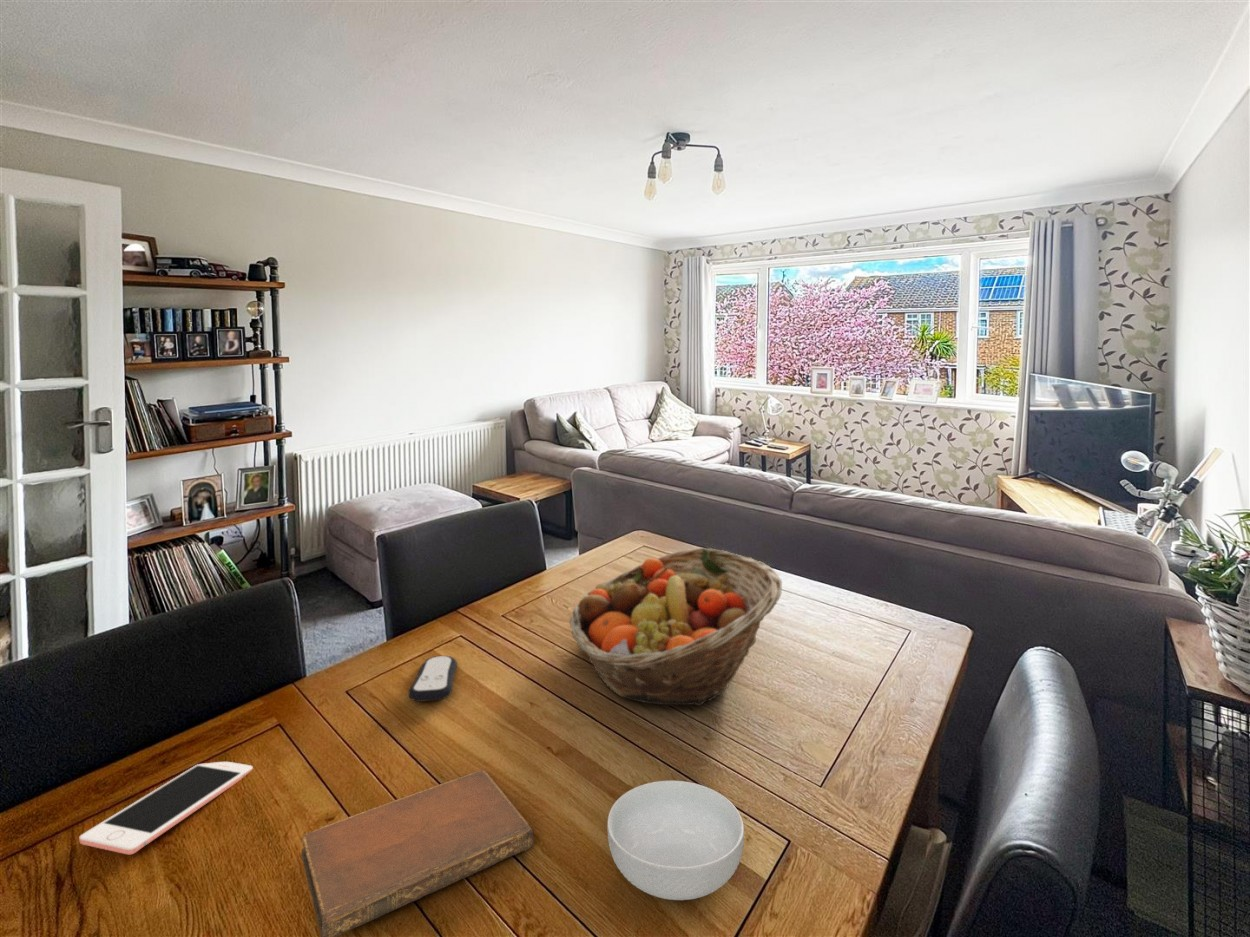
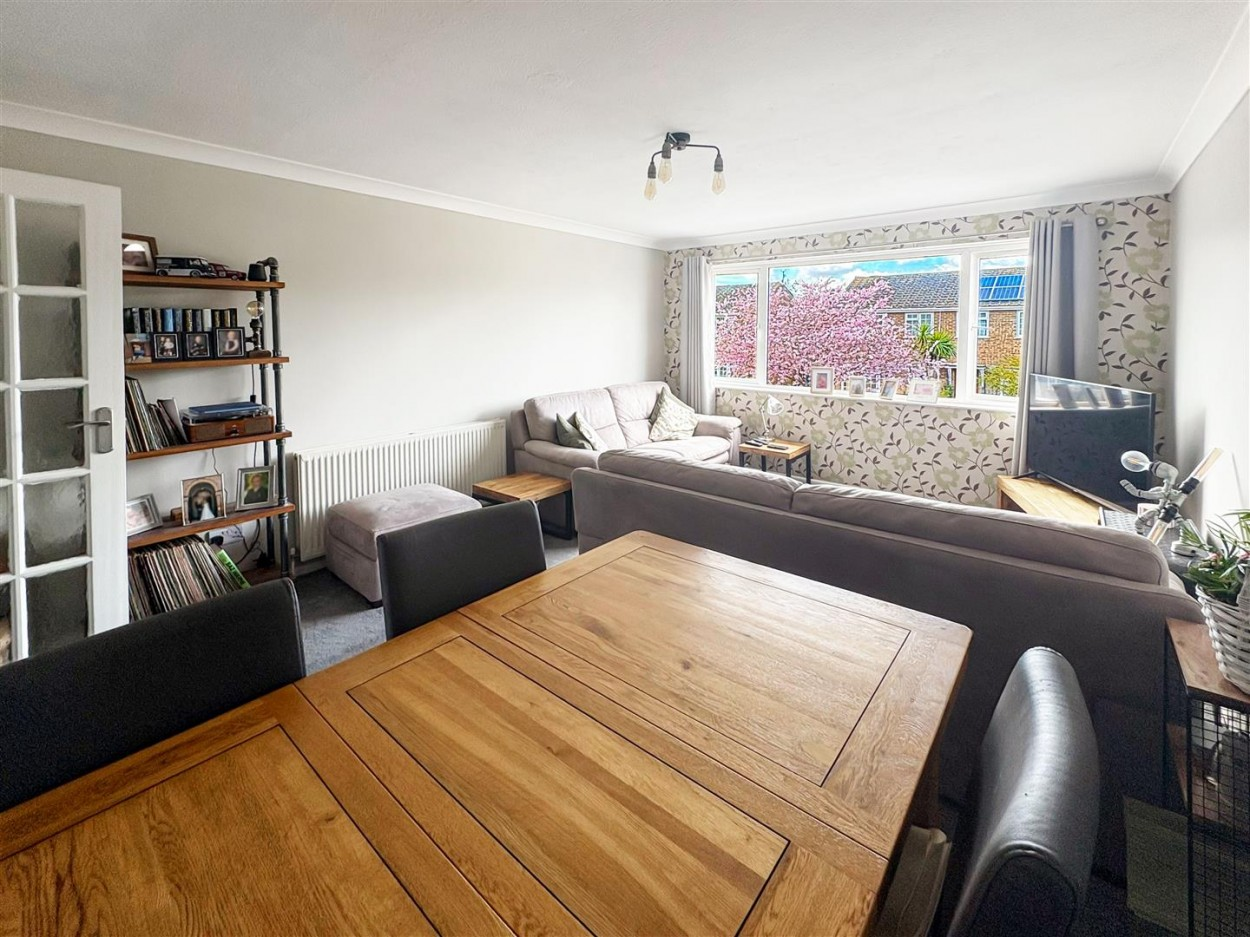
- fruit basket [569,547,783,707]
- cereal bowl [606,780,745,901]
- remote control [407,655,458,702]
- cell phone [78,761,254,855]
- notebook [301,769,535,937]
